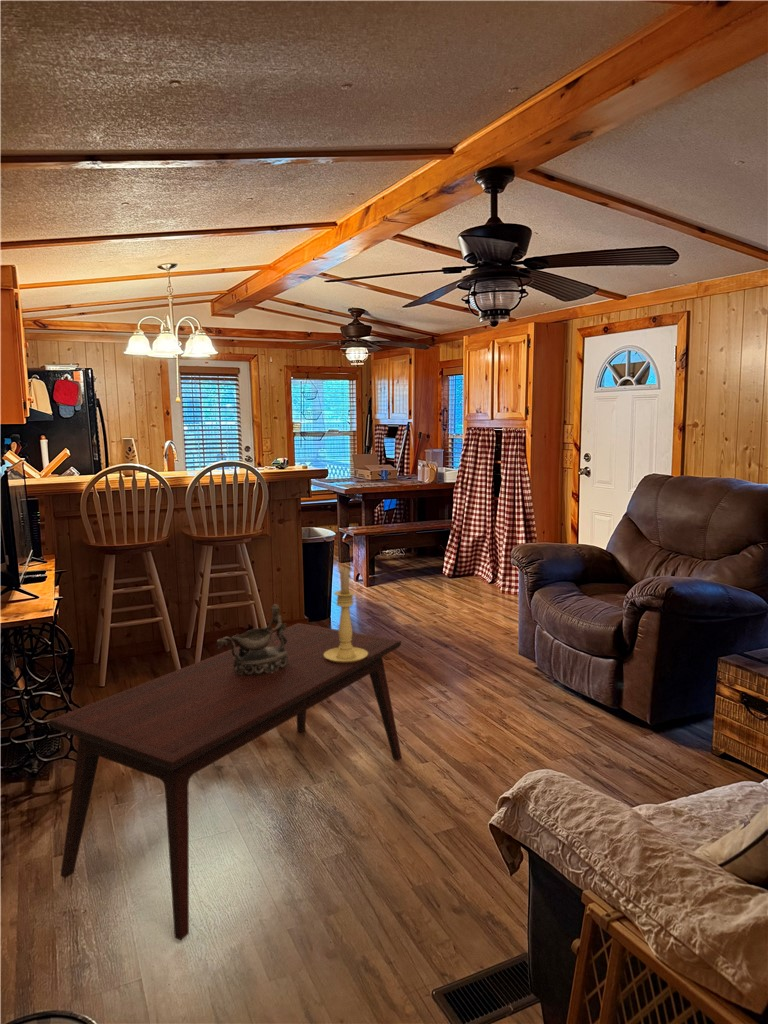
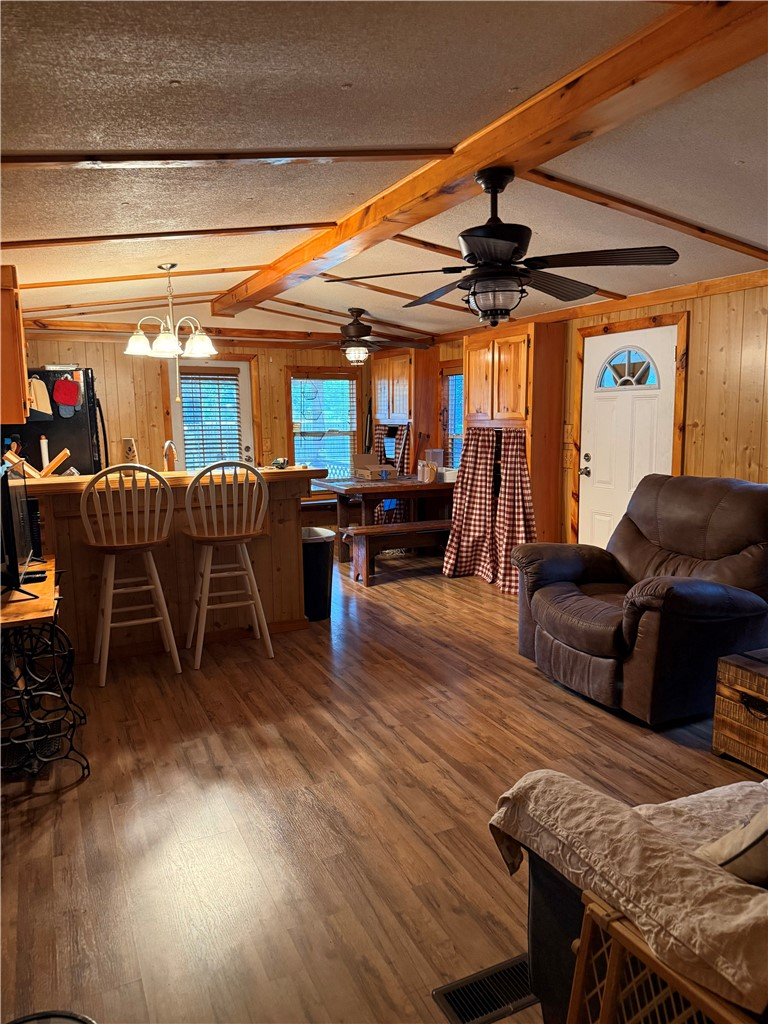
- decorative bowl [216,603,288,675]
- candle holder [324,566,368,663]
- coffee table [48,622,403,941]
